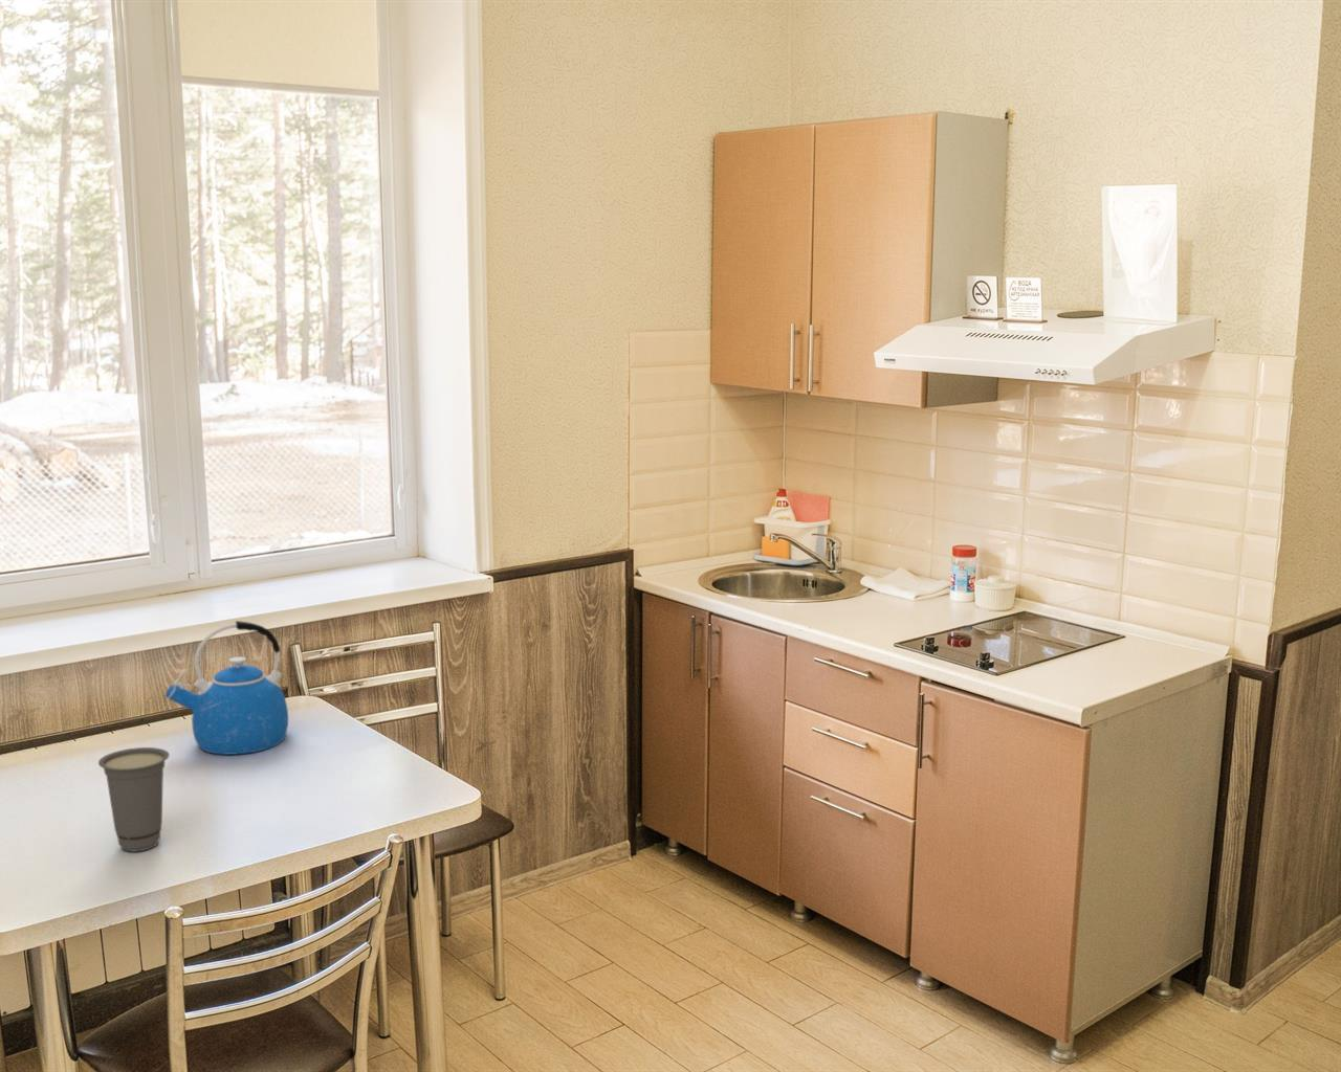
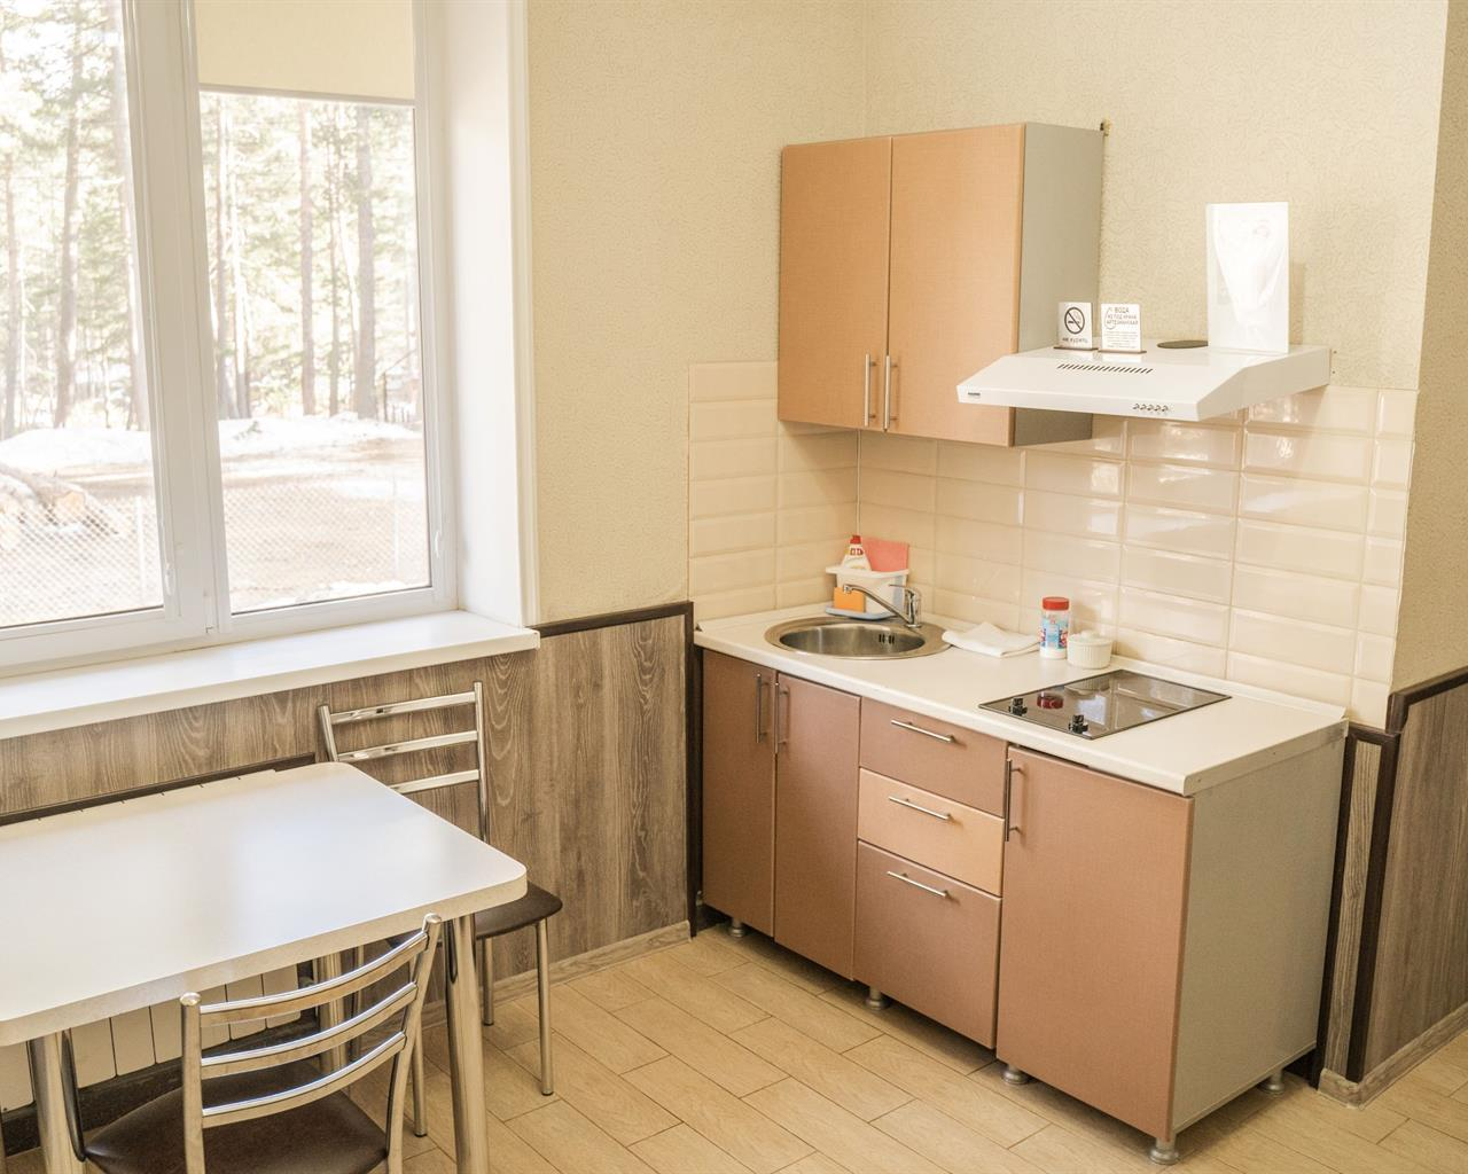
- cup [97,746,170,853]
- kettle [164,620,289,756]
